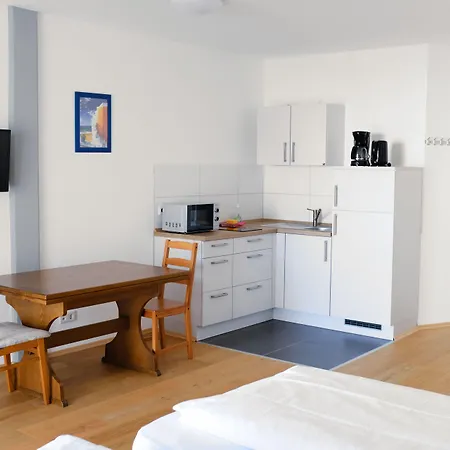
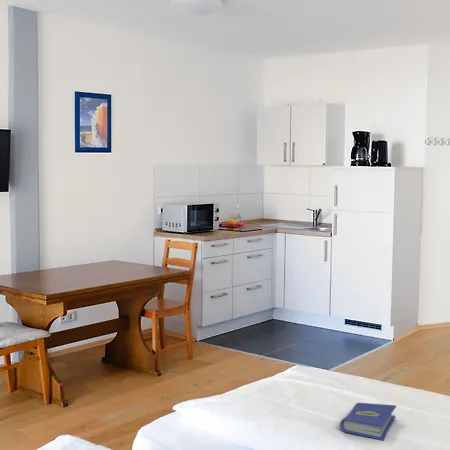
+ hardcover book [339,402,398,441]
